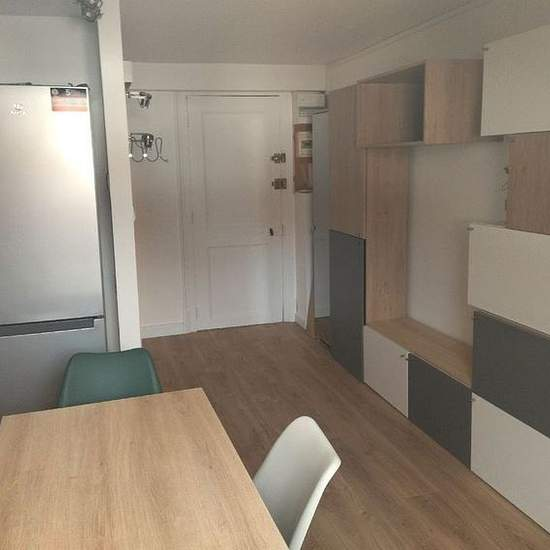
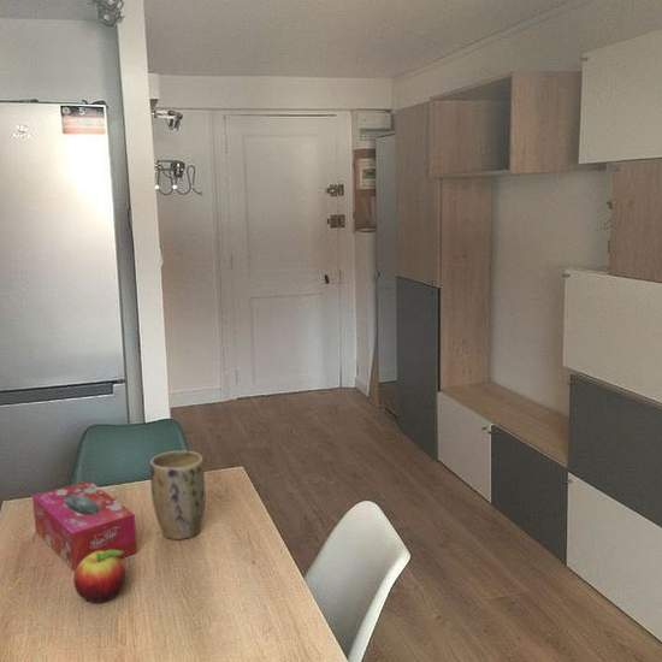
+ fruit [72,550,126,604]
+ plant pot [149,450,206,540]
+ tissue box [31,479,138,573]
